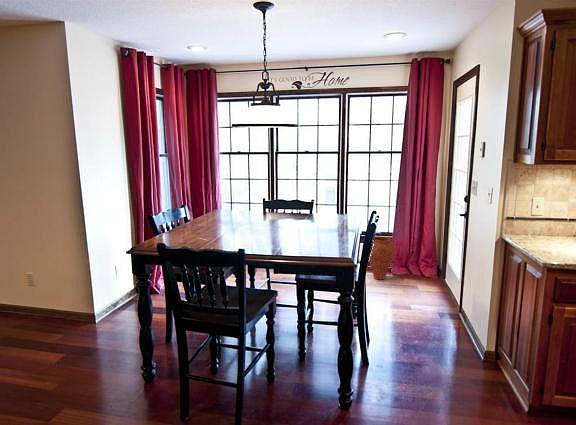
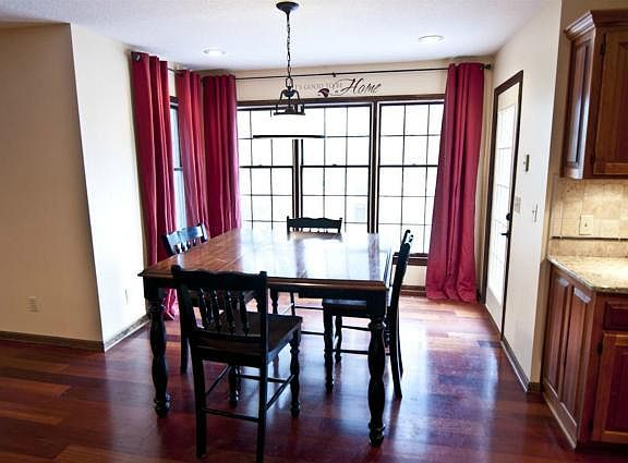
- vase [368,236,395,281]
